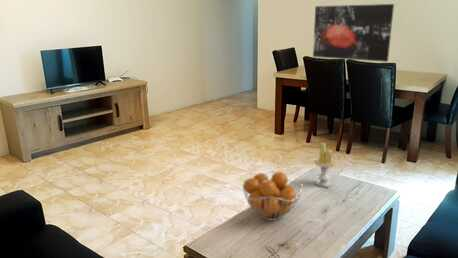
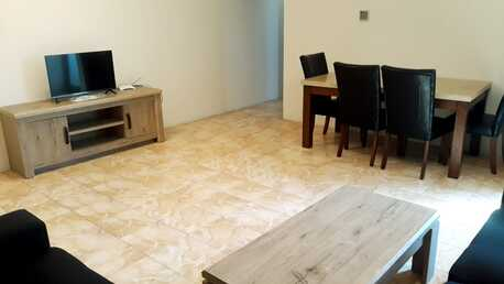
- fruit basket [241,170,303,222]
- candle [312,142,338,188]
- wall art [312,3,395,63]
